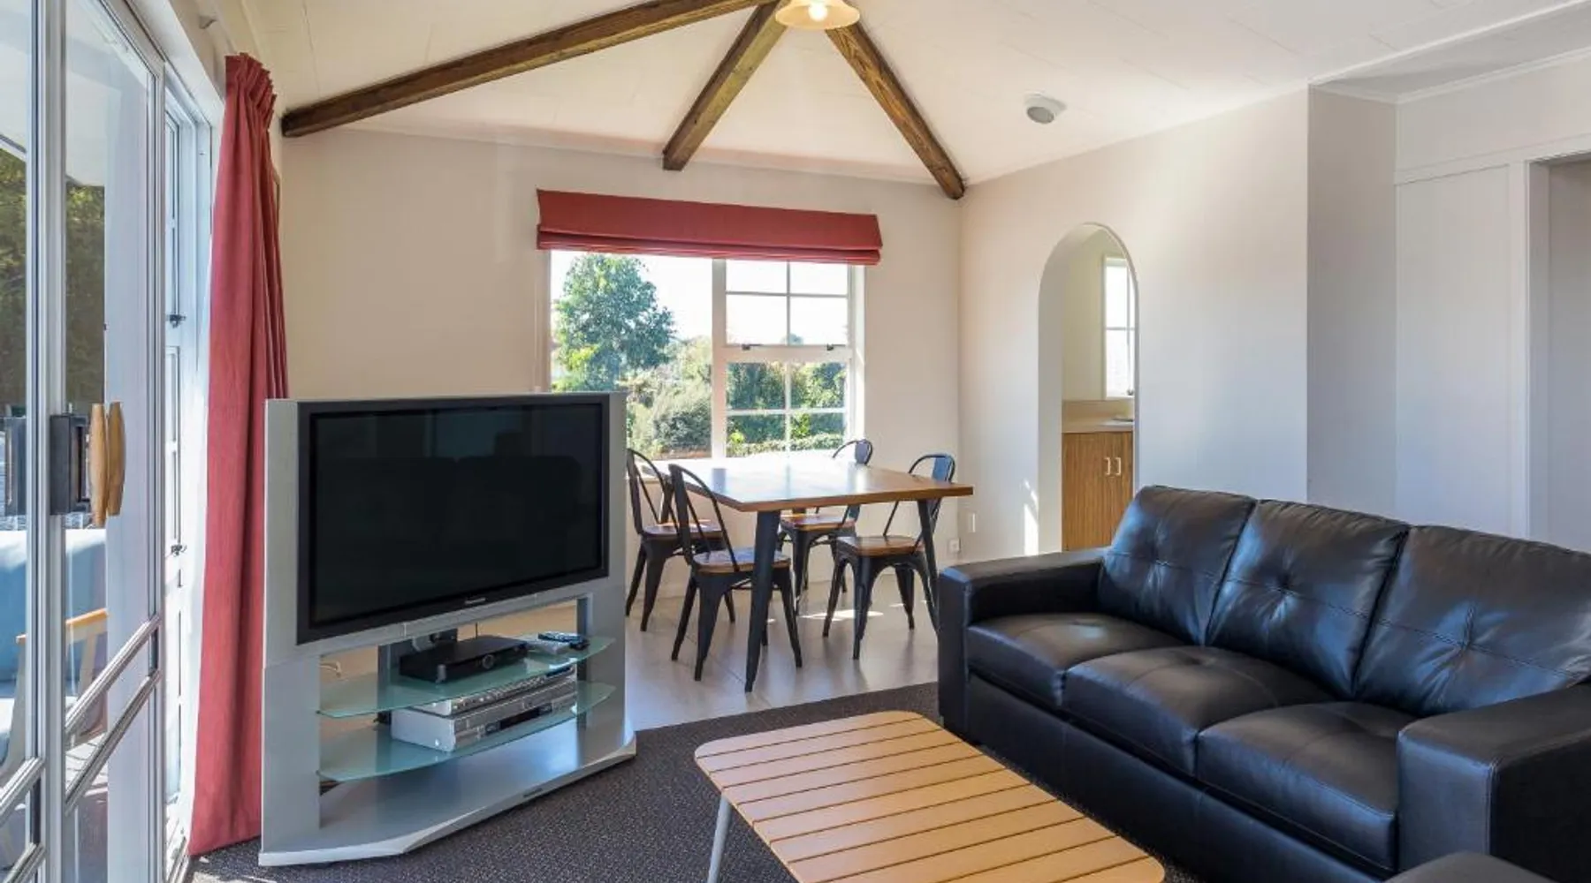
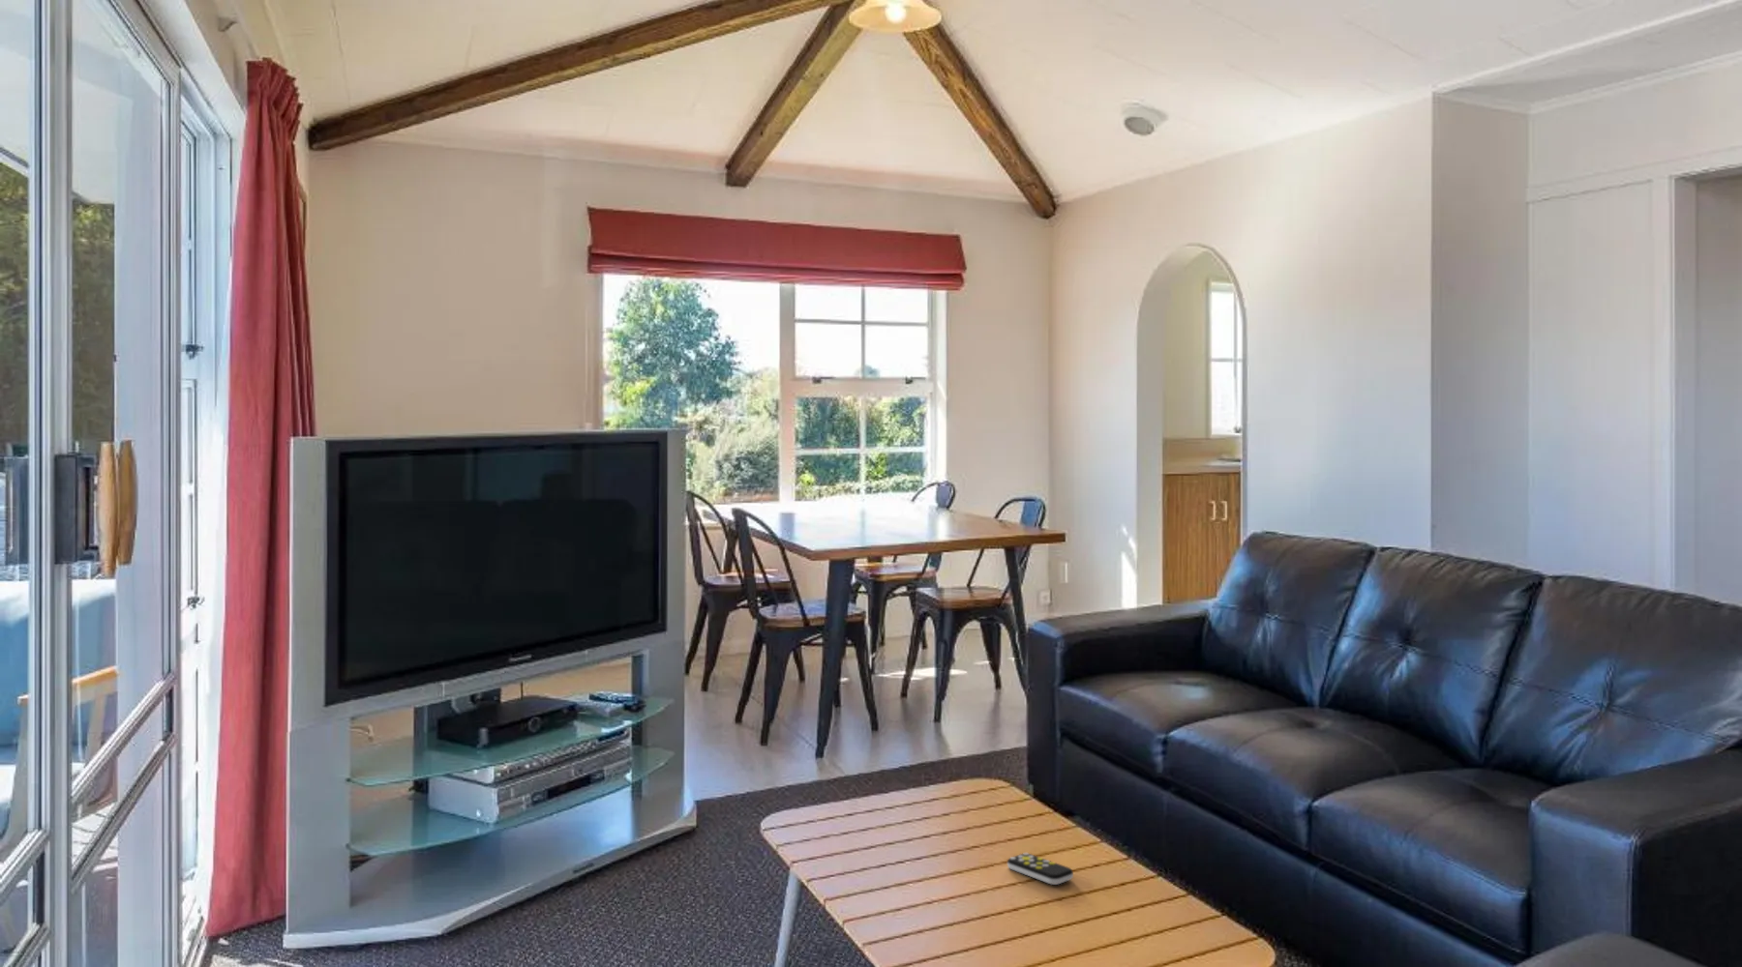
+ remote control [1007,851,1075,886]
